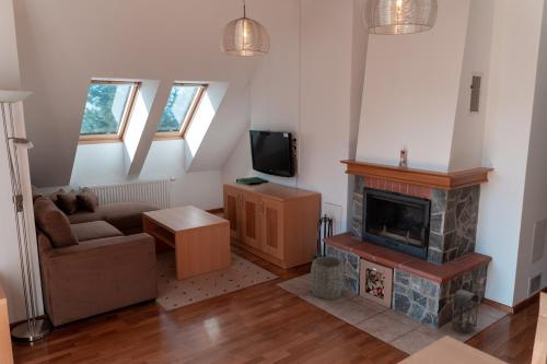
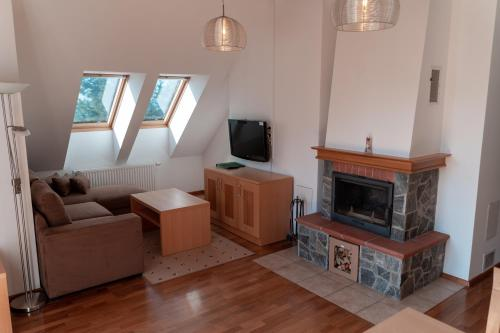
- lantern [451,274,481,334]
- woven basket [310,256,345,301]
